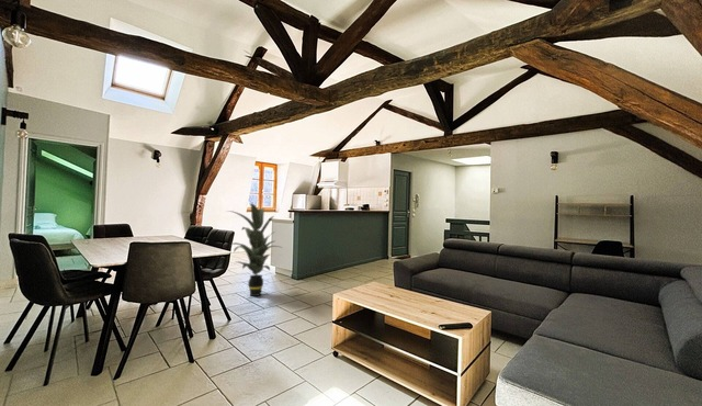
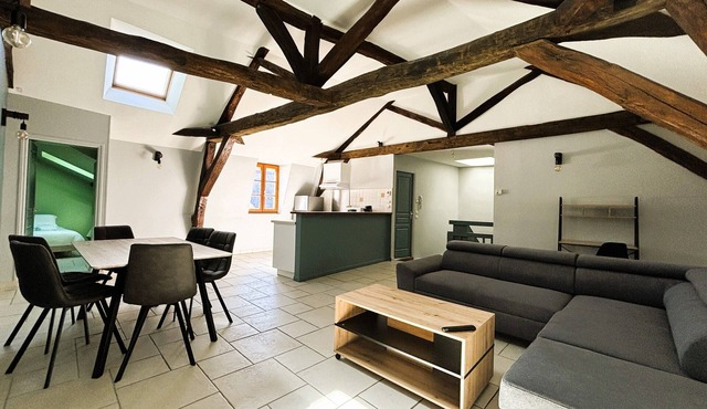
- indoor plant [225,202,284,297]
